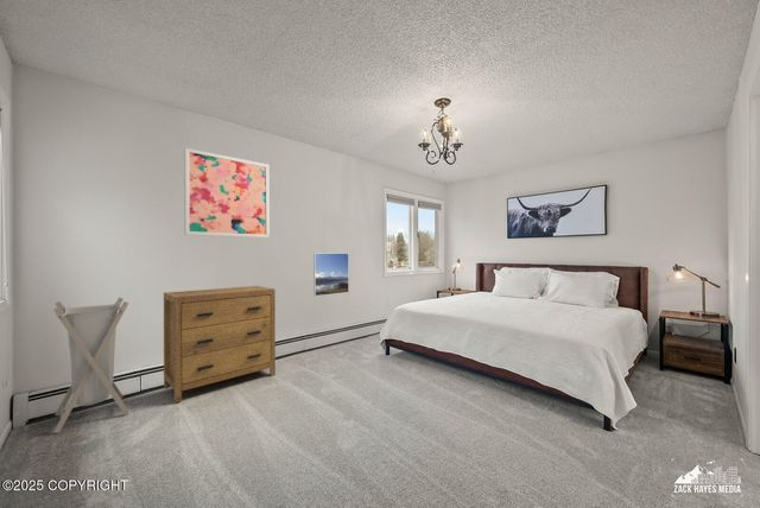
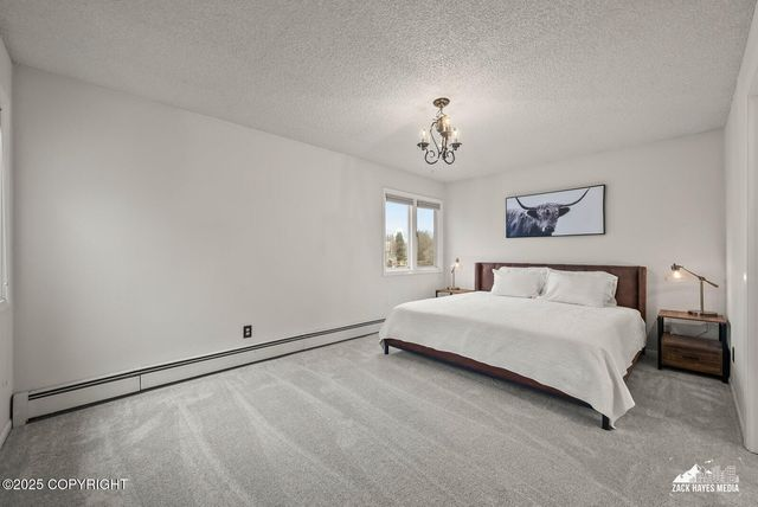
- dresser [163,285,277,404]
- laundry hamper [52,297,131,434]
- wall art [183,147,271,239]
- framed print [312,252,350,297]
